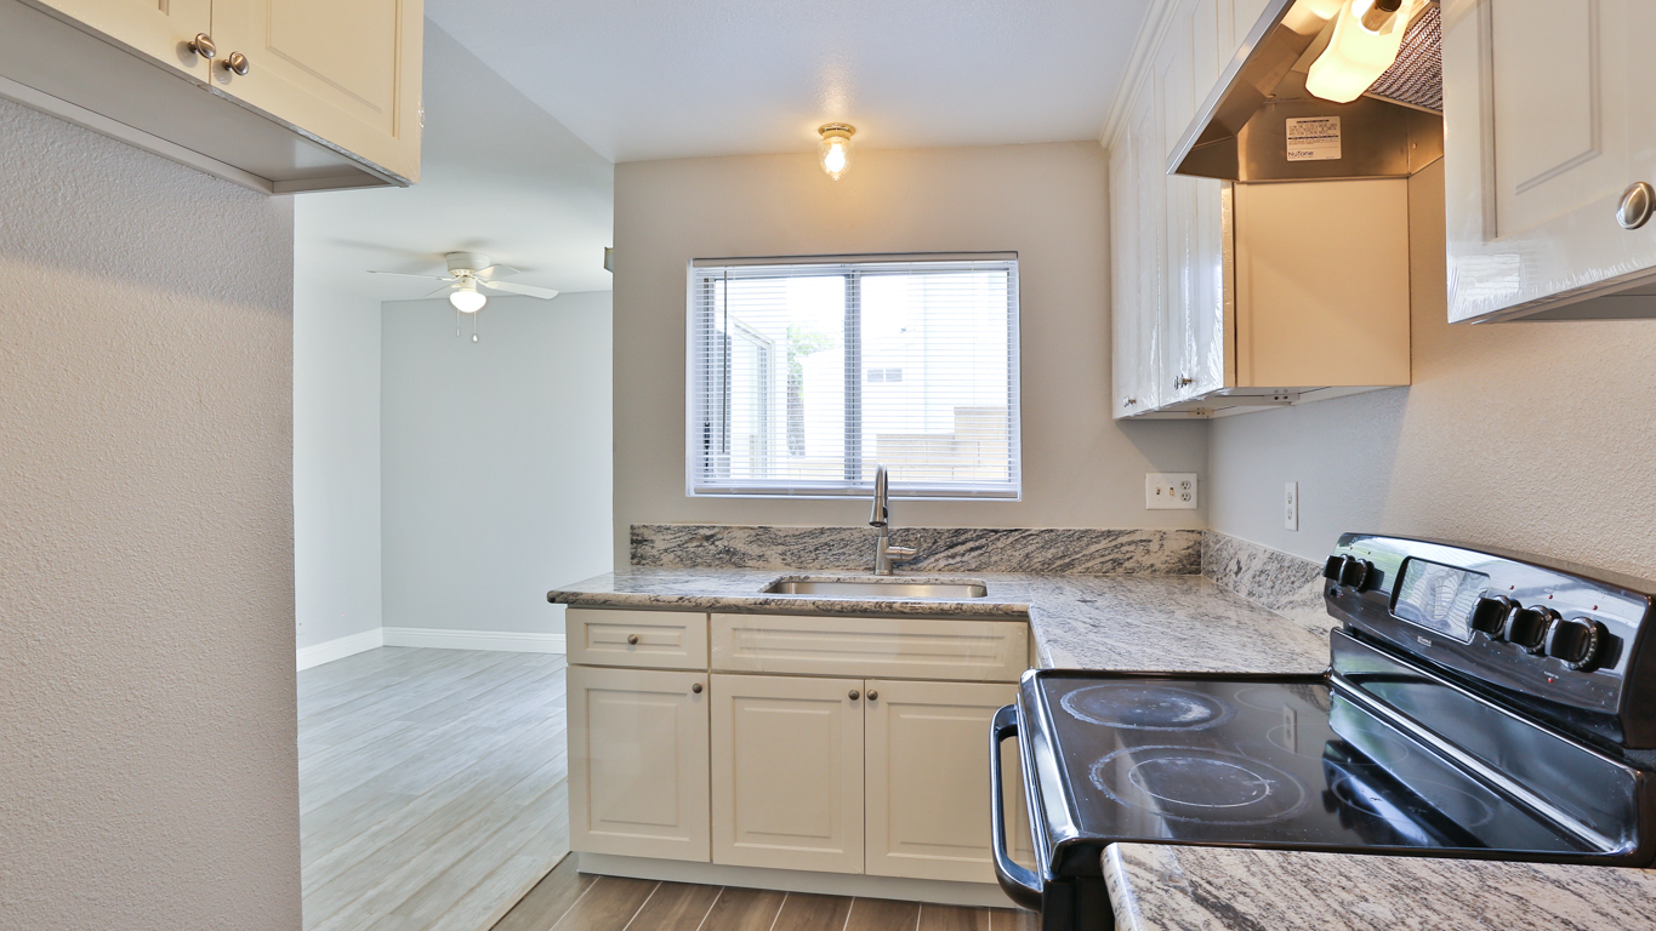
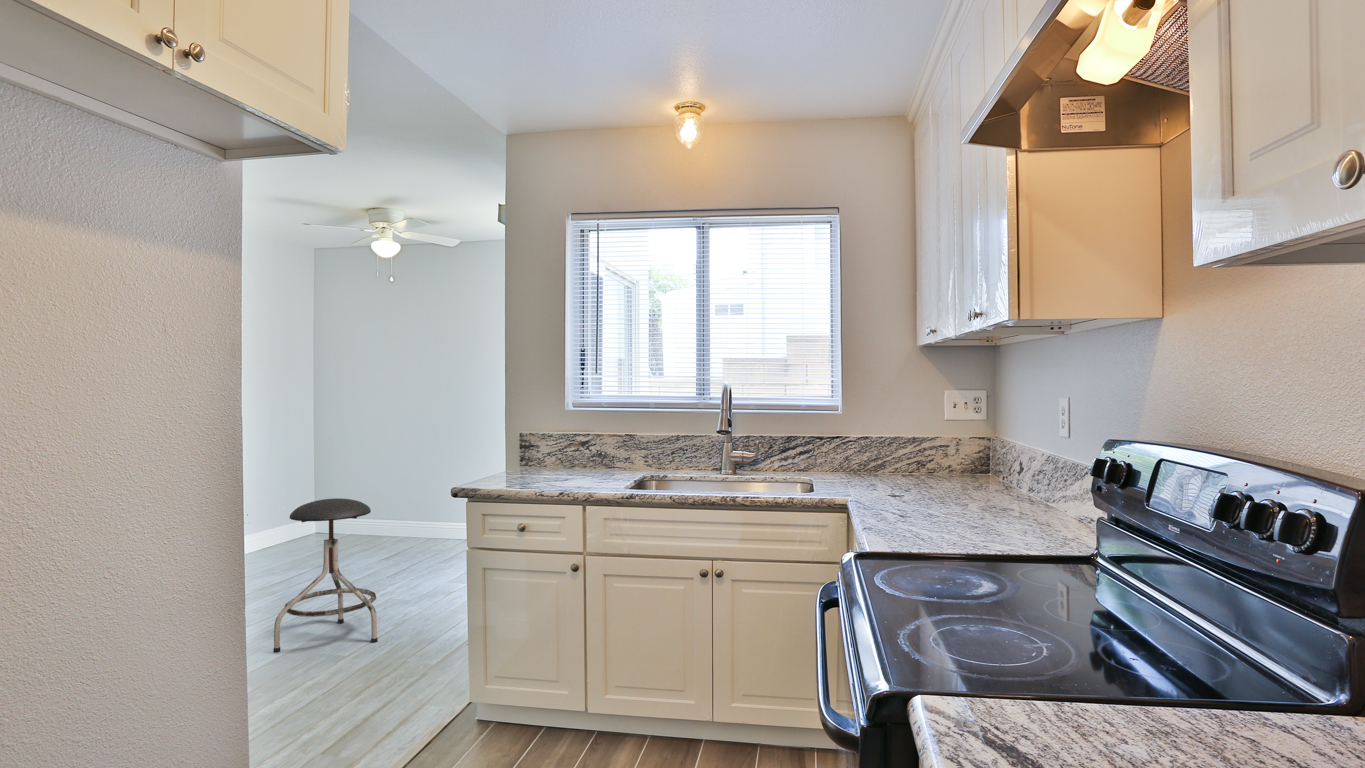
+ stool [272,497,379,654]
